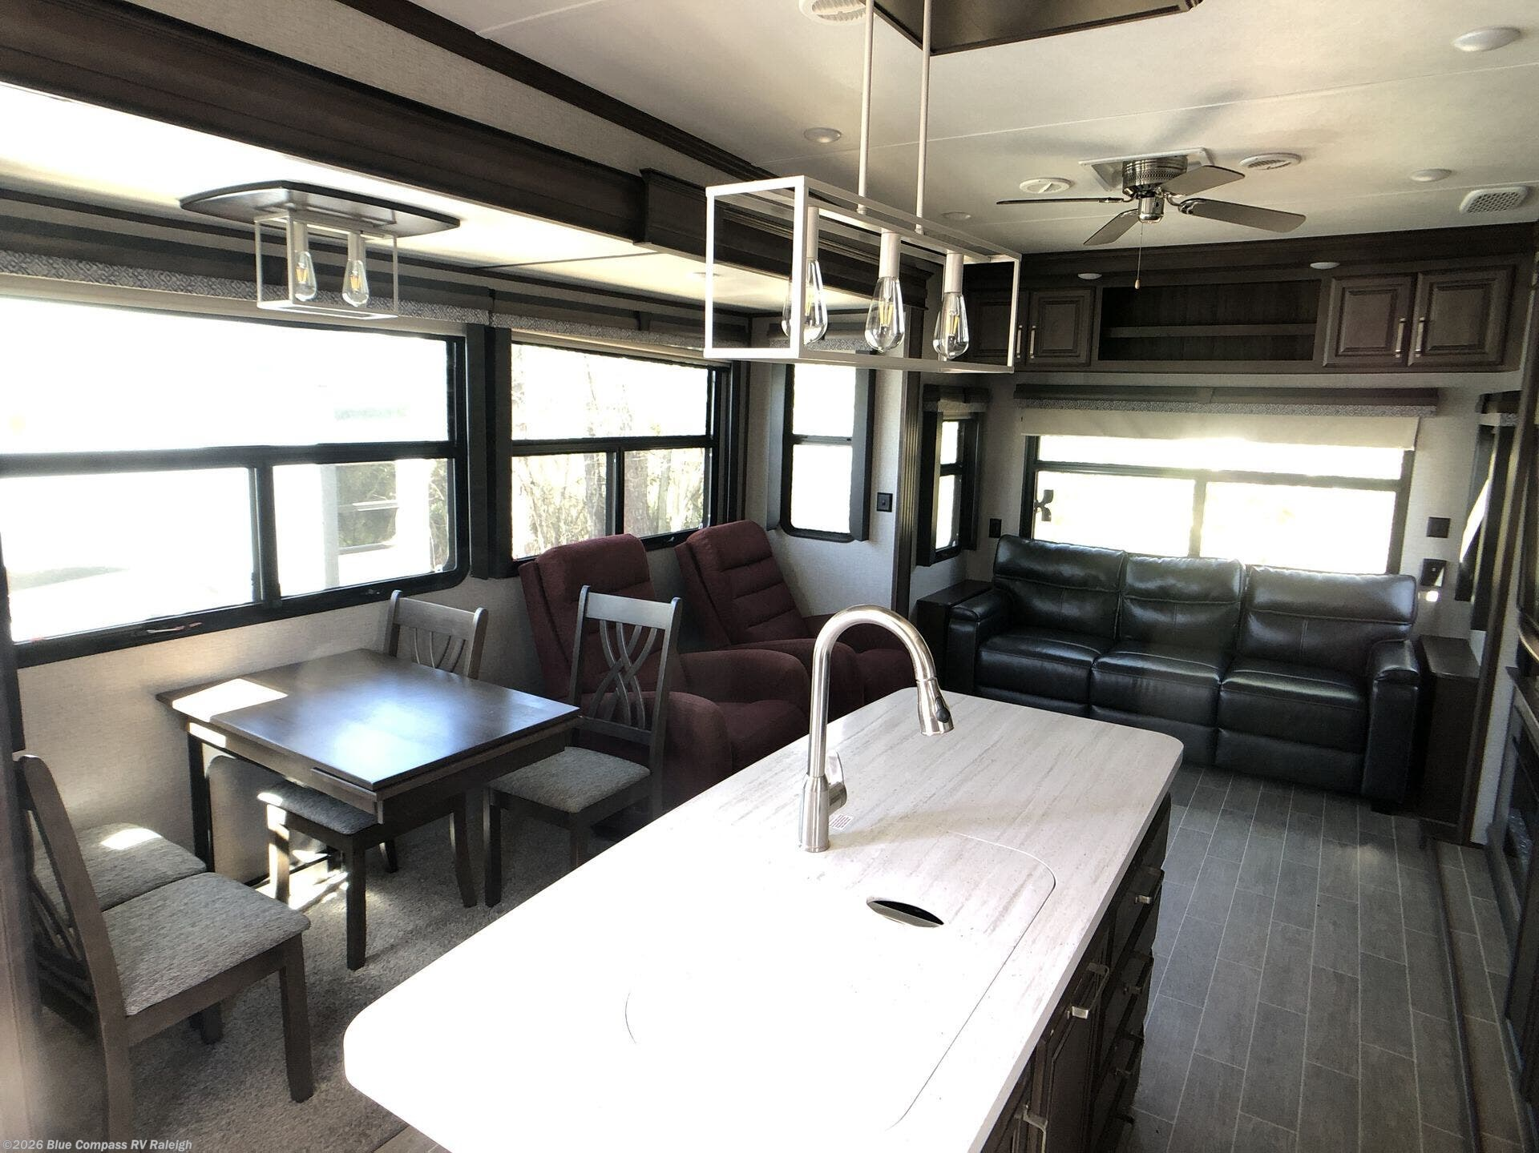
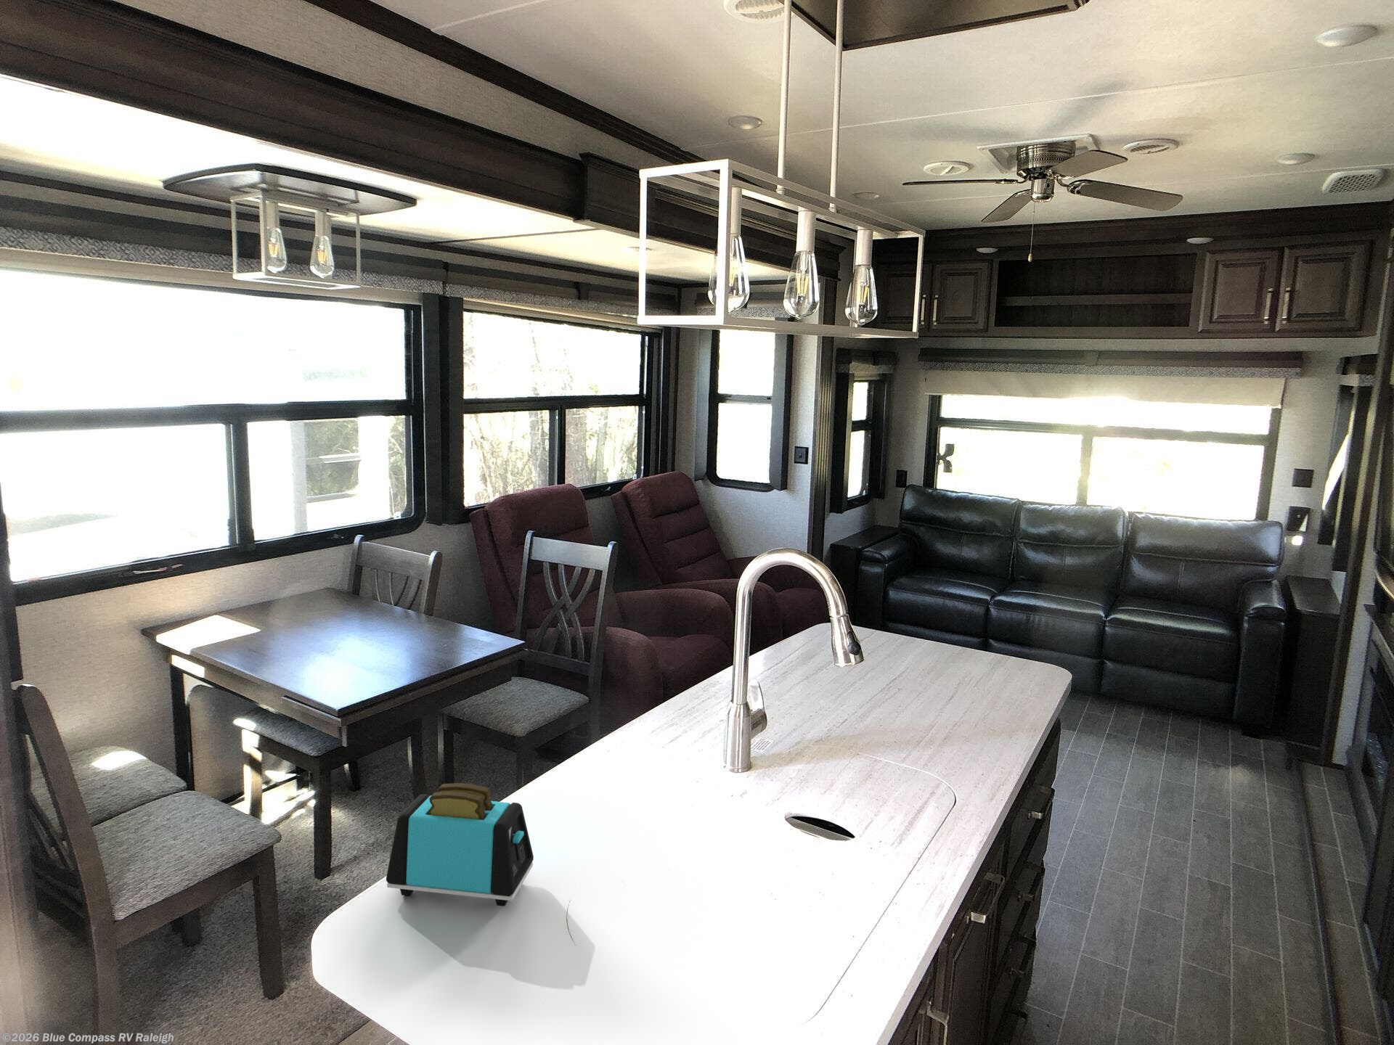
+ toaster [385,783,535,907]
